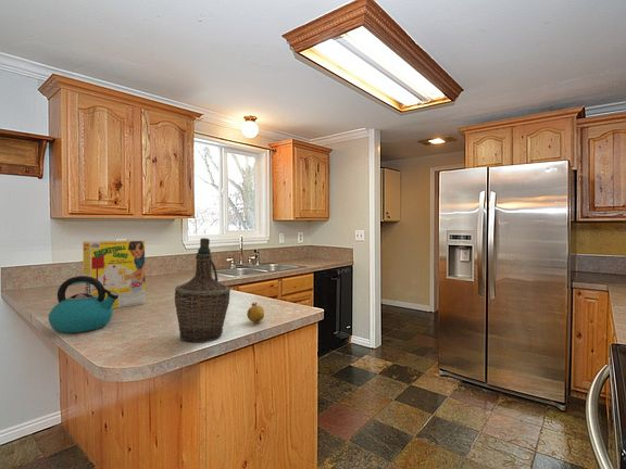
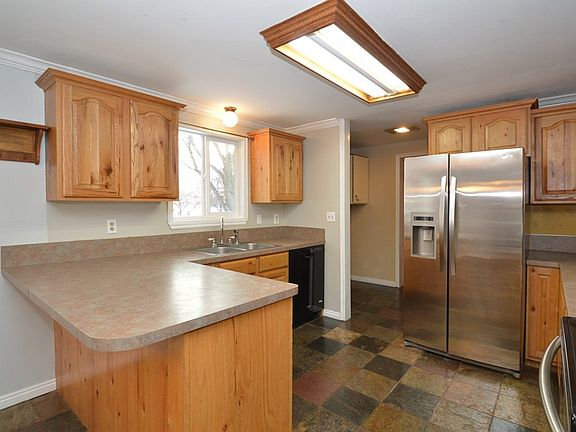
- fruit [246,301,265,325]
- cereal box [82,239,147,309]
- bottle [174,237,231,343]
- kettle [48,275,118,334]
